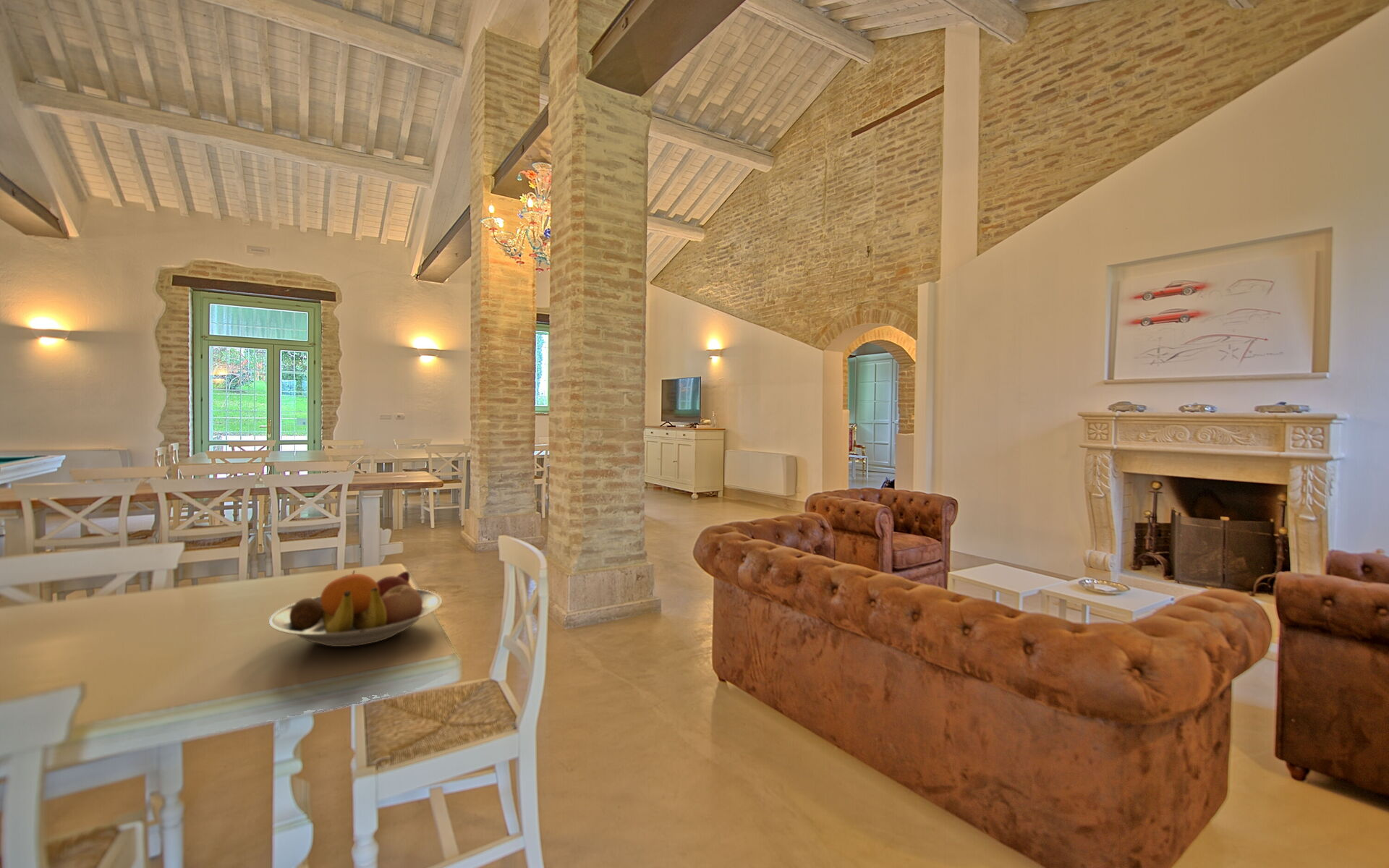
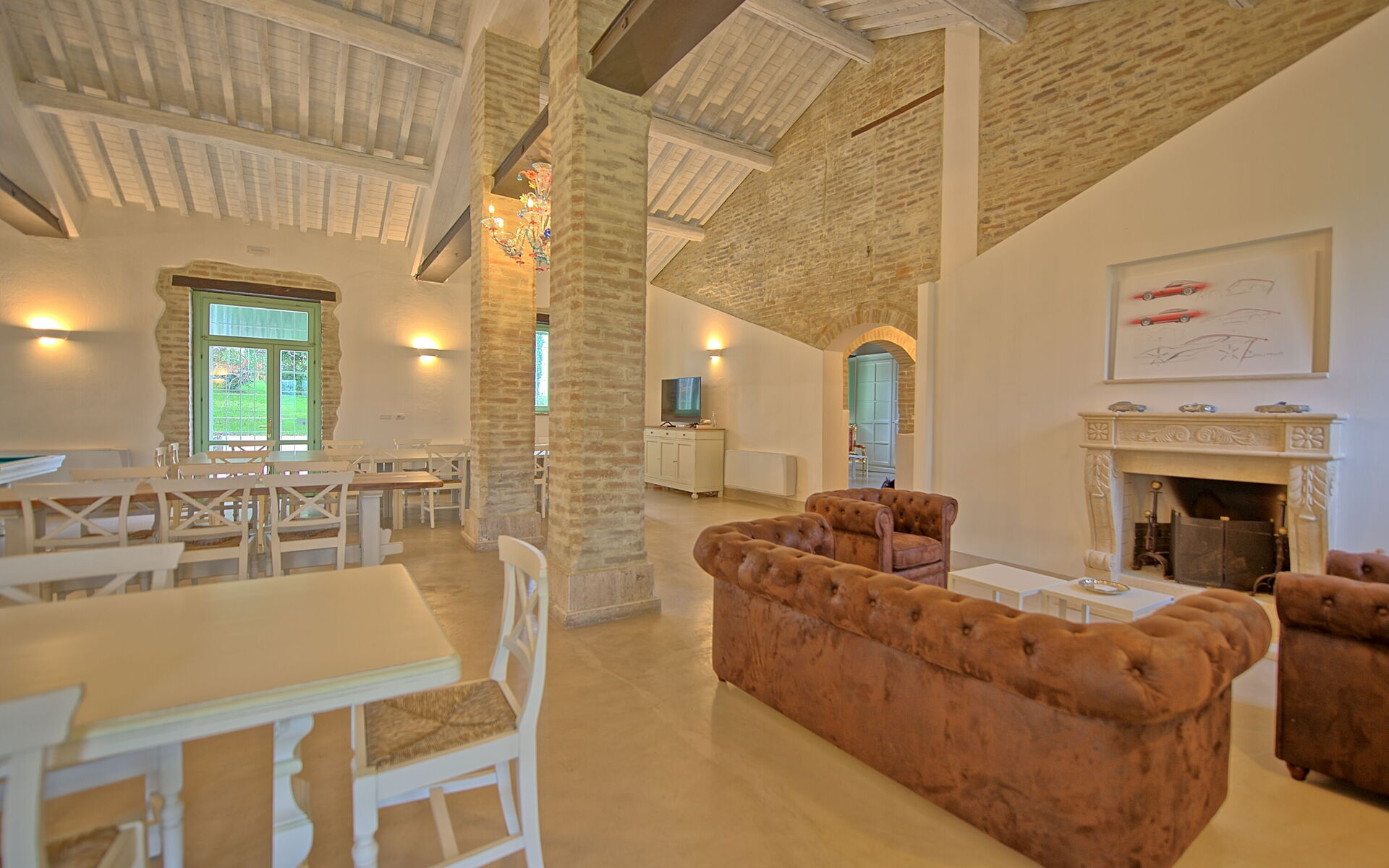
- fruit bowl [268,569,443,647]
